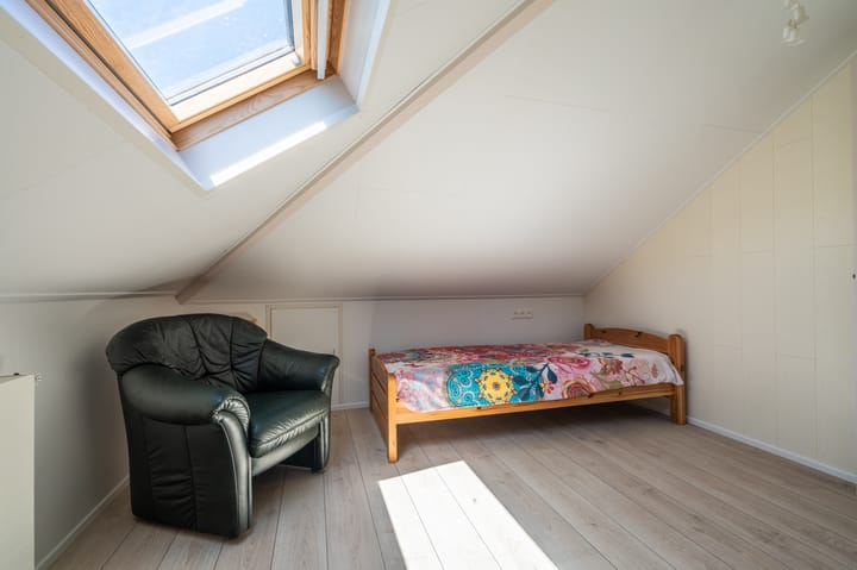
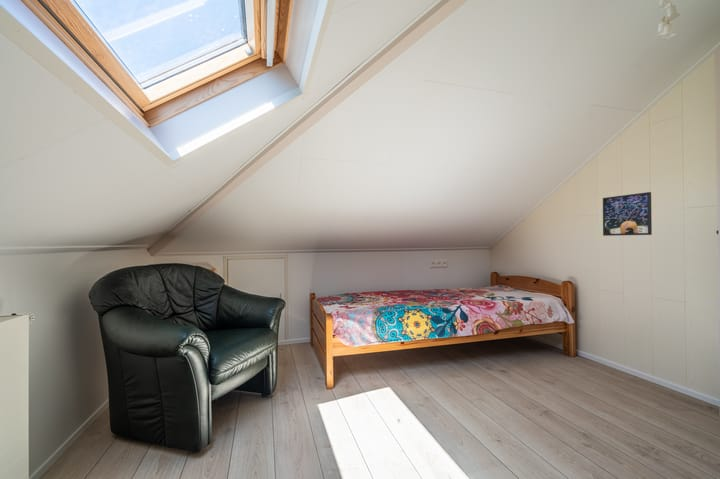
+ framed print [602,191,653,237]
